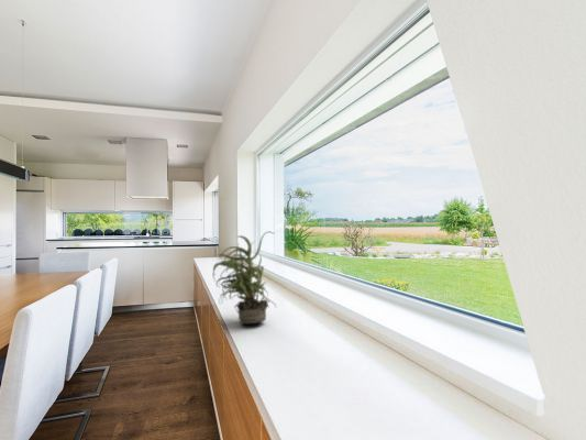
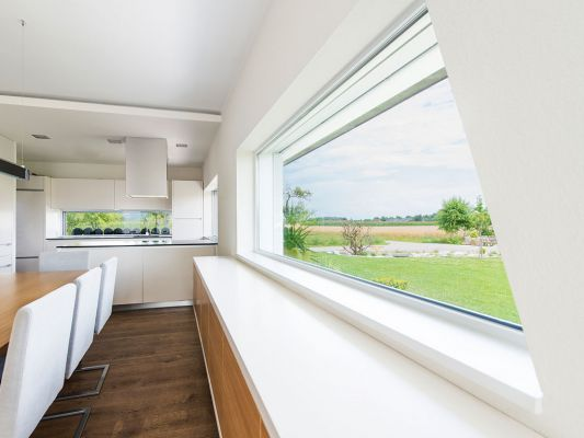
- potted plant [212,231,277,324]
